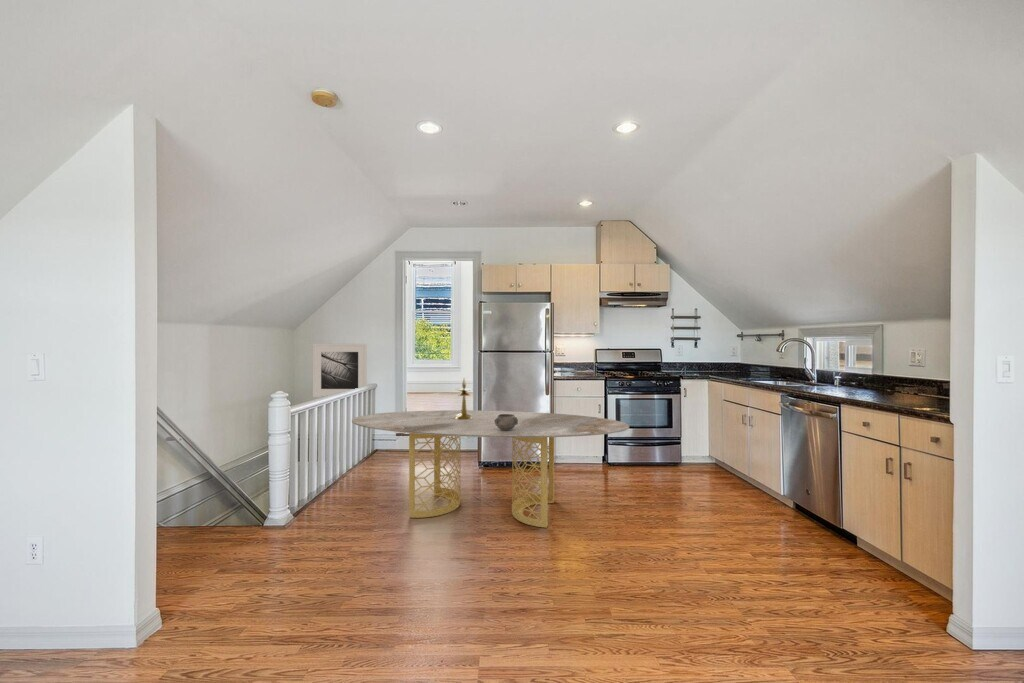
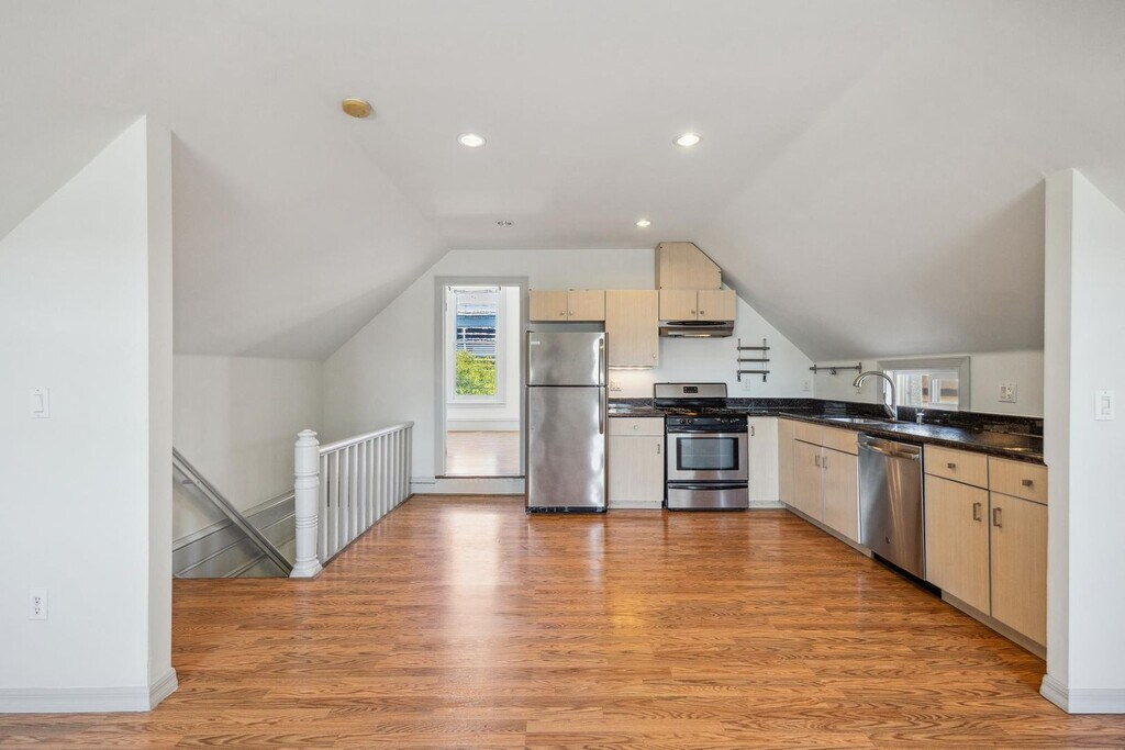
- candlestick [455,378,473,420]
- dining table [351,409,630,529]
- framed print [312,343,368,398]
- decorative bowl [495,414,518,430]
